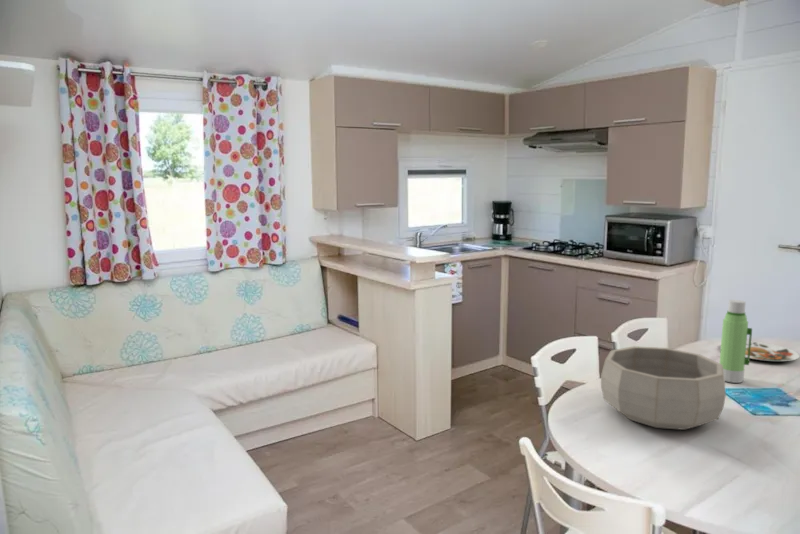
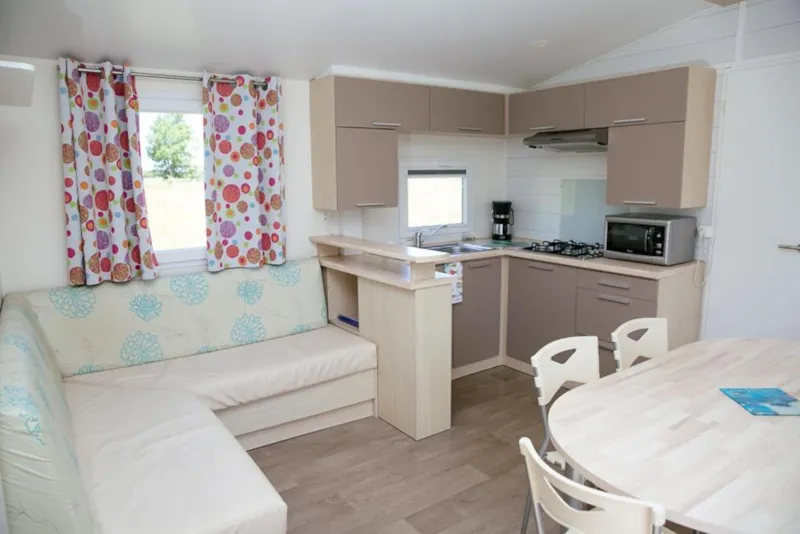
- decorative bowl [600,345,727,431]
- water bottle [719,299,753,384]
- plate [719,340,800,362]
